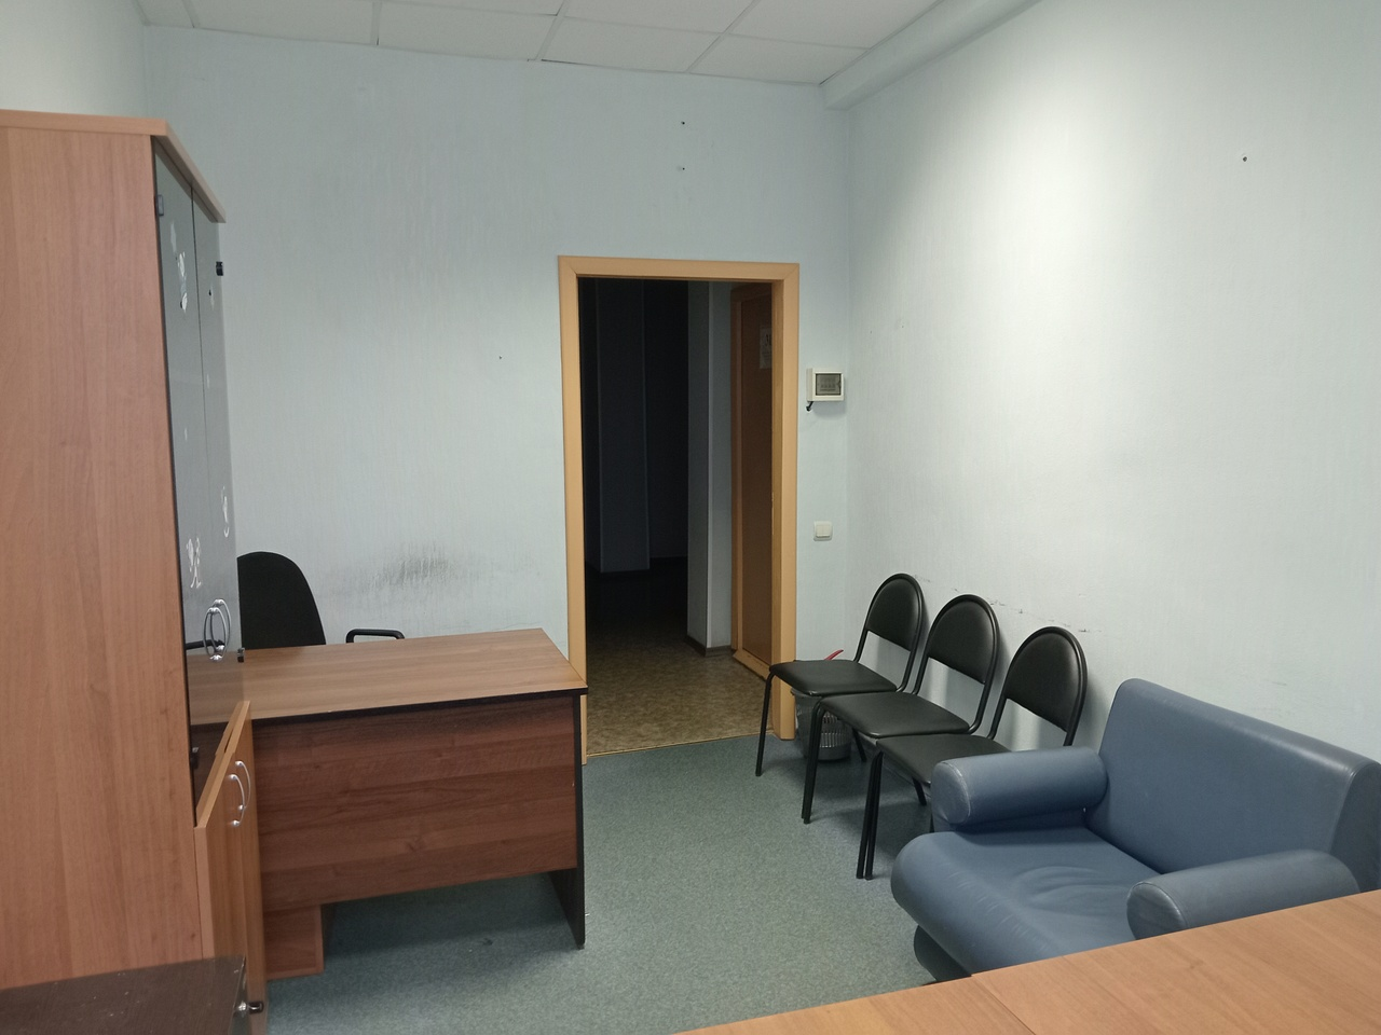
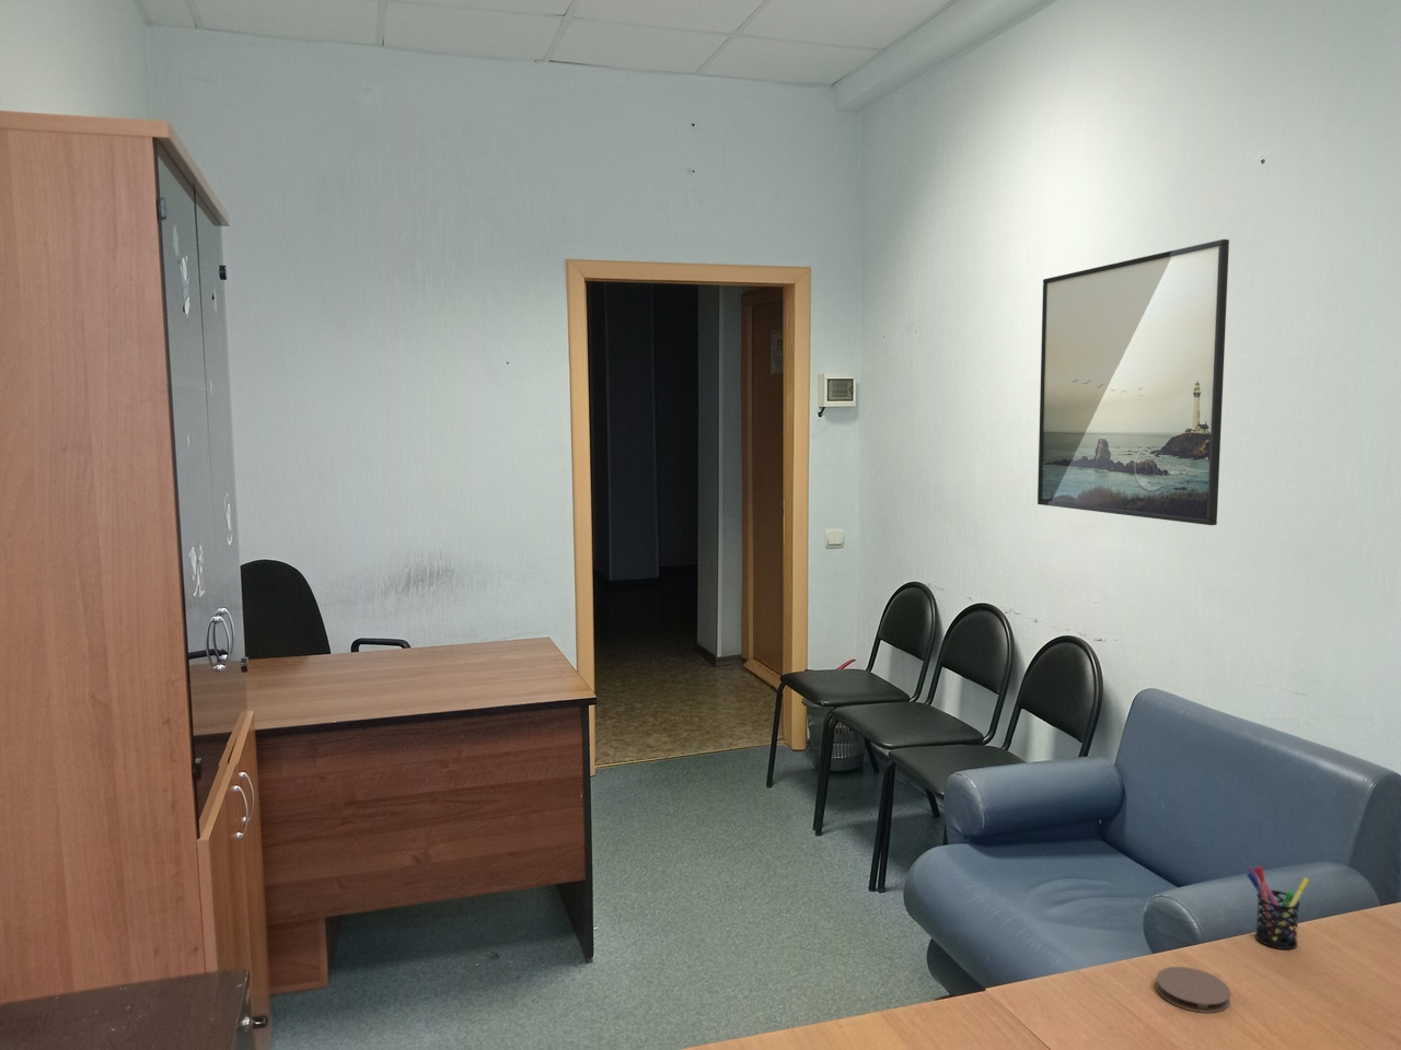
+ coaster [1155,966,1231,1014]
+ pen holder [1245,865,1311,951]
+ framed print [1037,238,1230,526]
